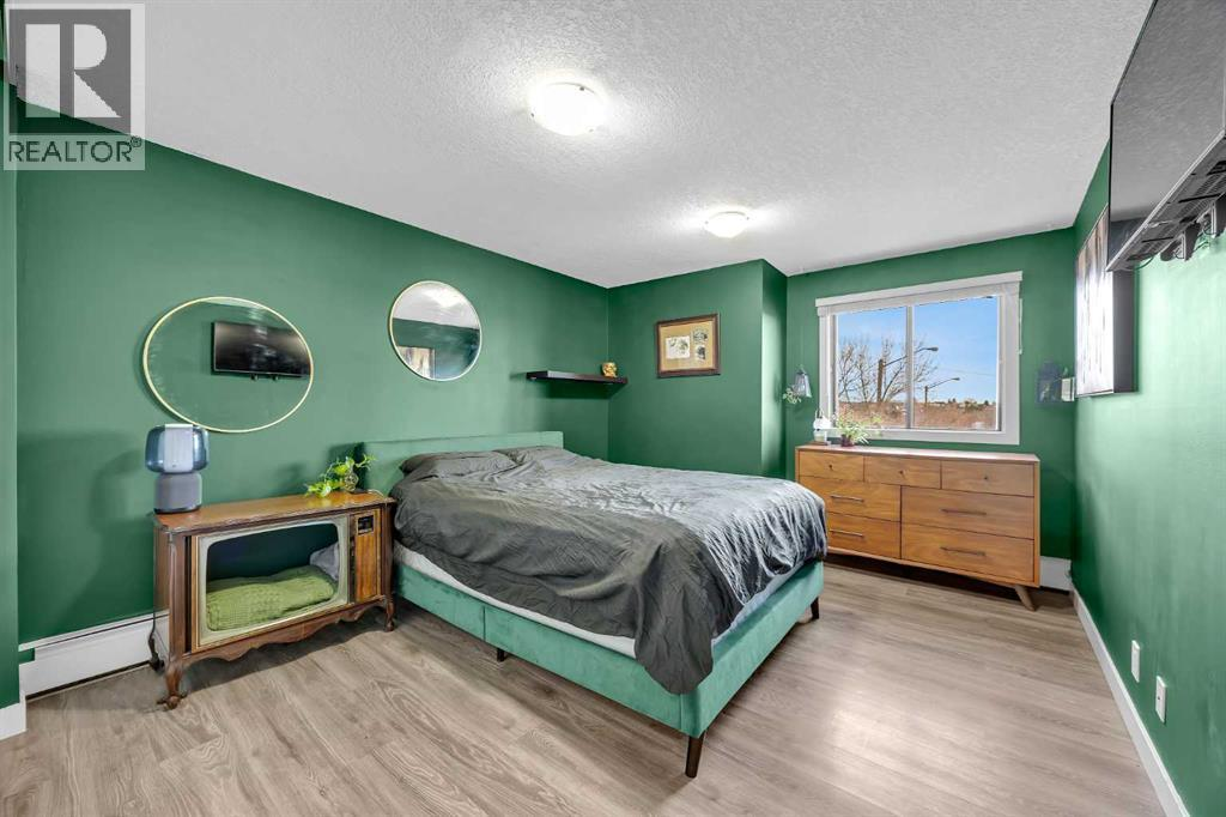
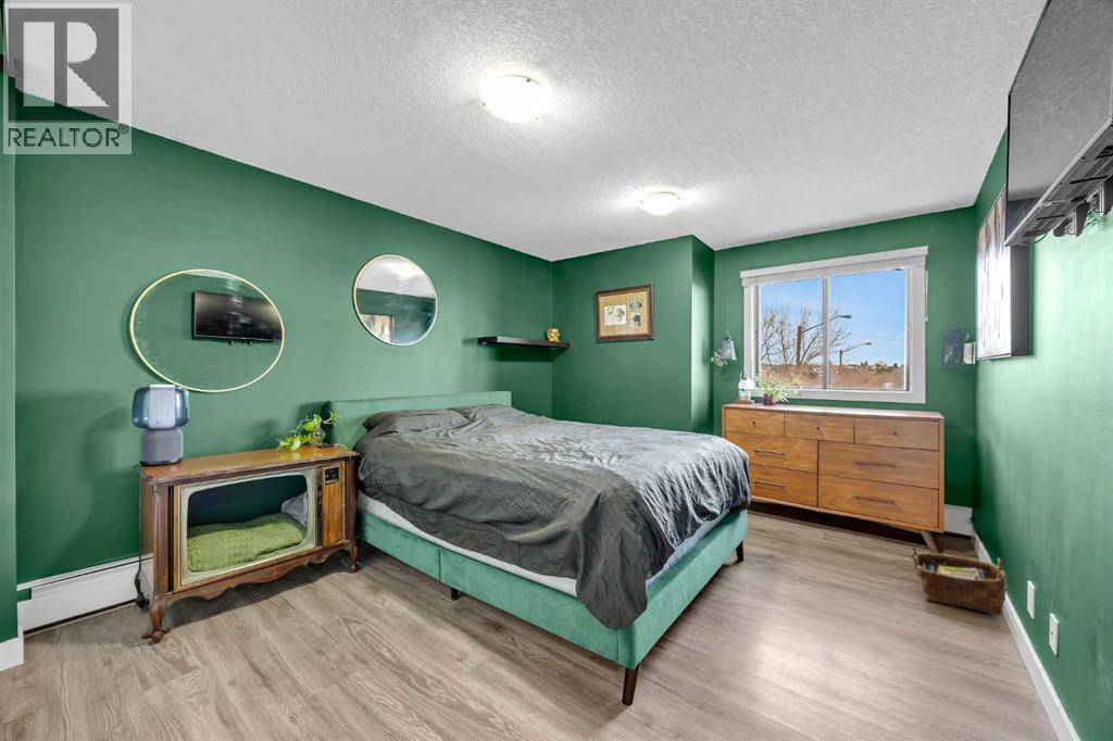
+ woven basket [910,545,1008,616]
